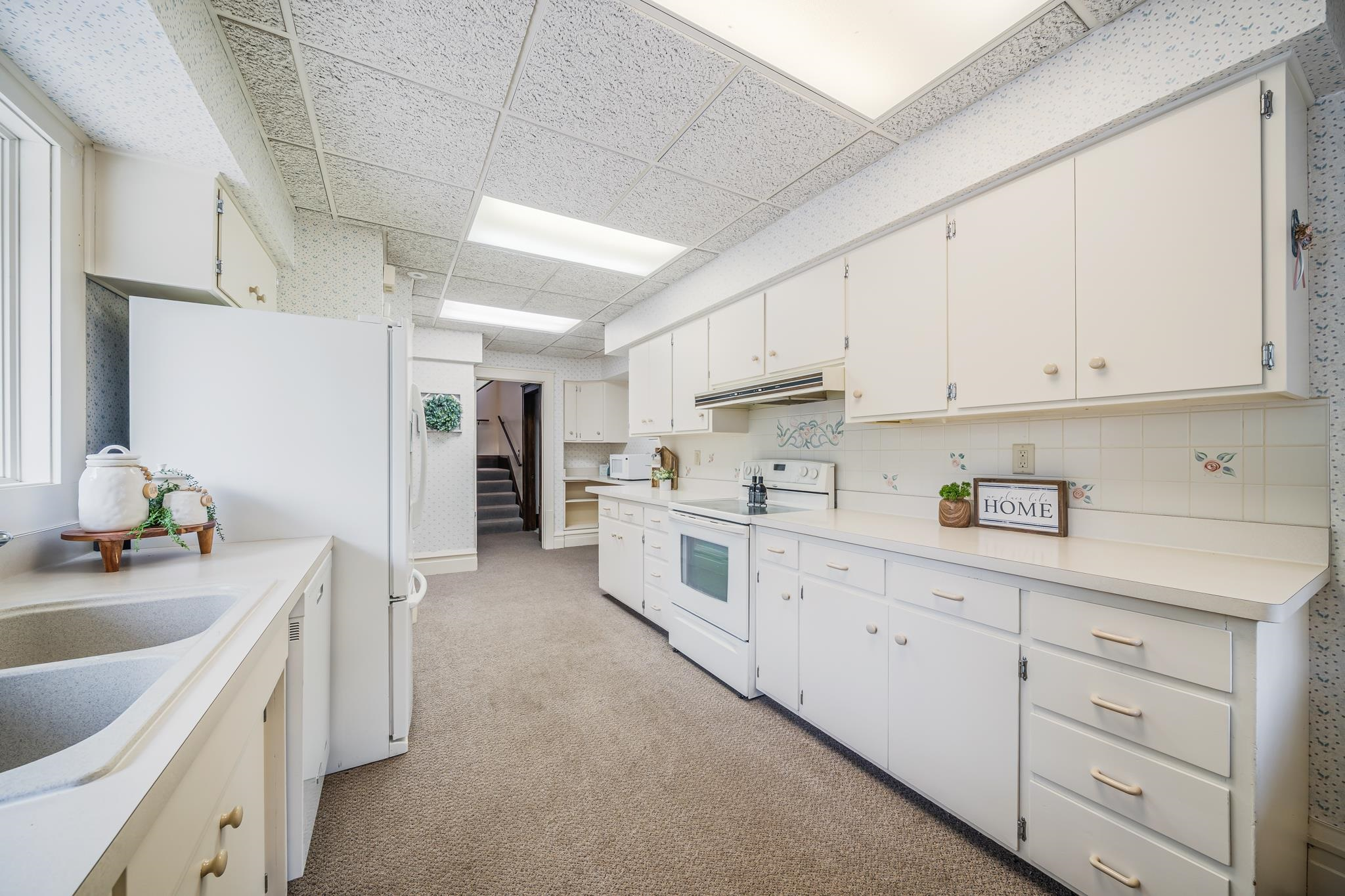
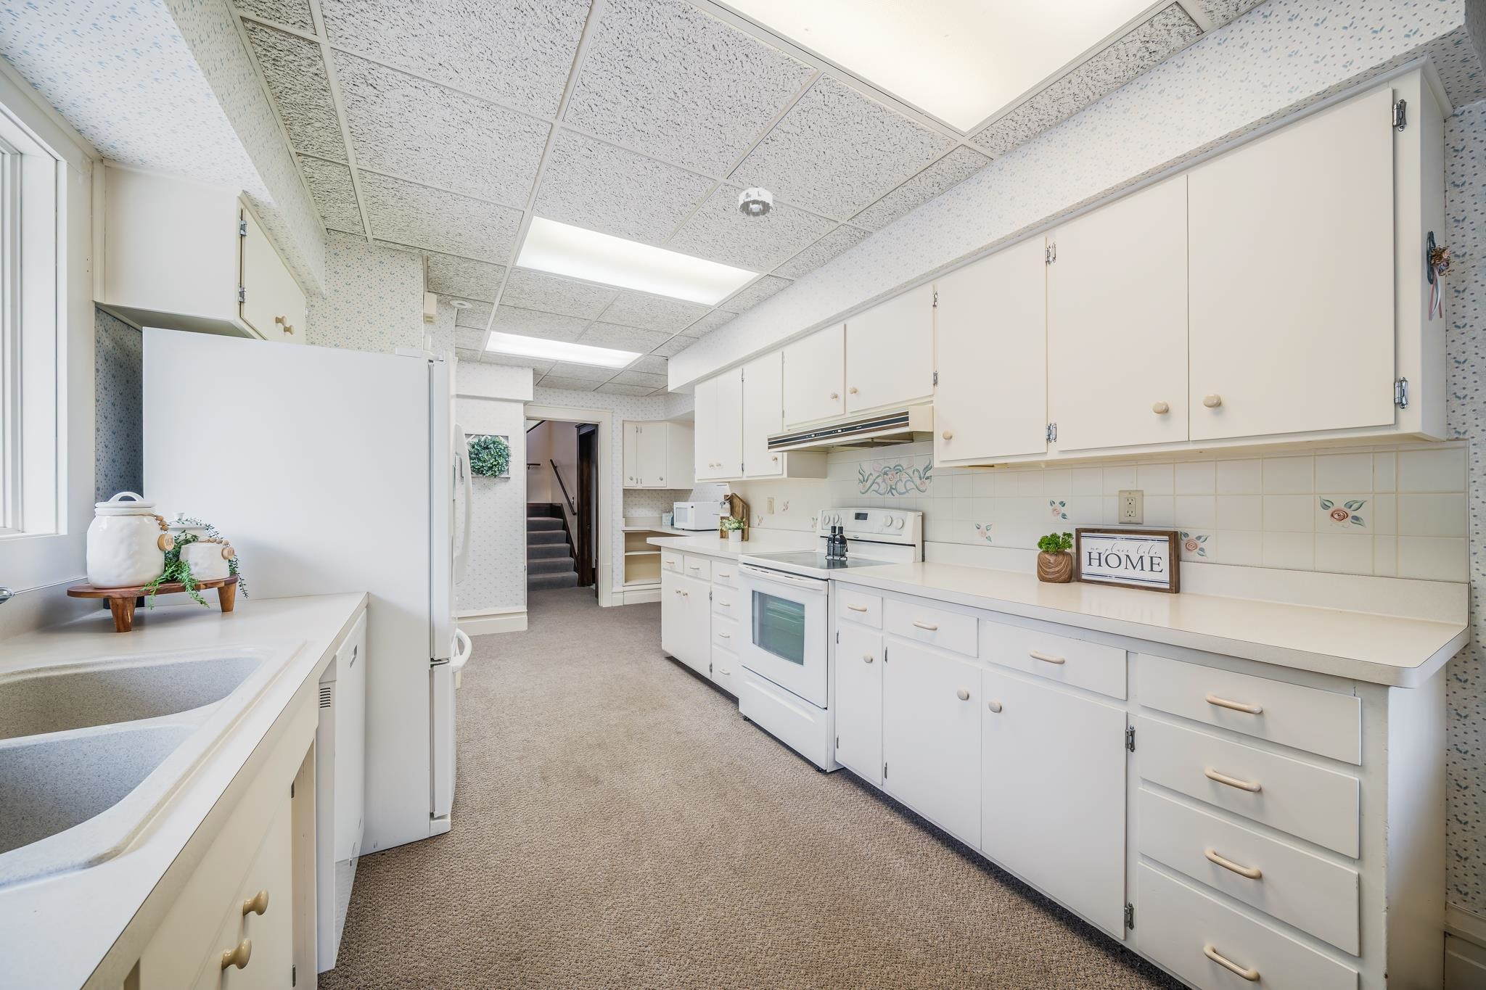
+ smoke detector [739,187,773,218]
